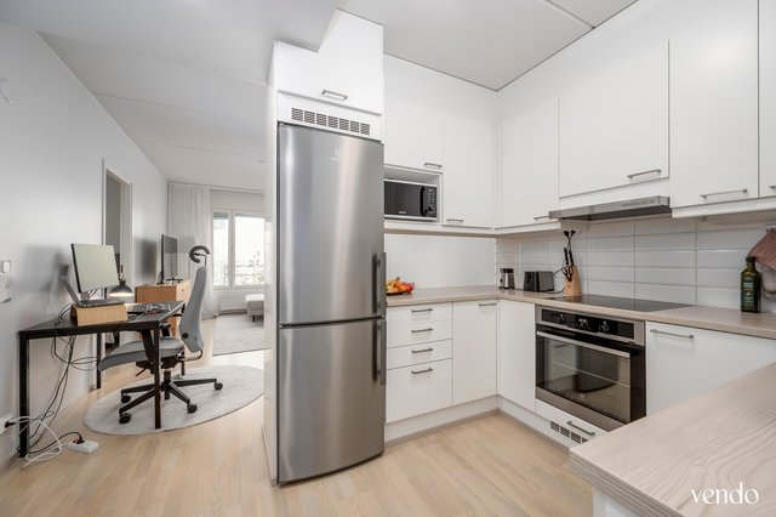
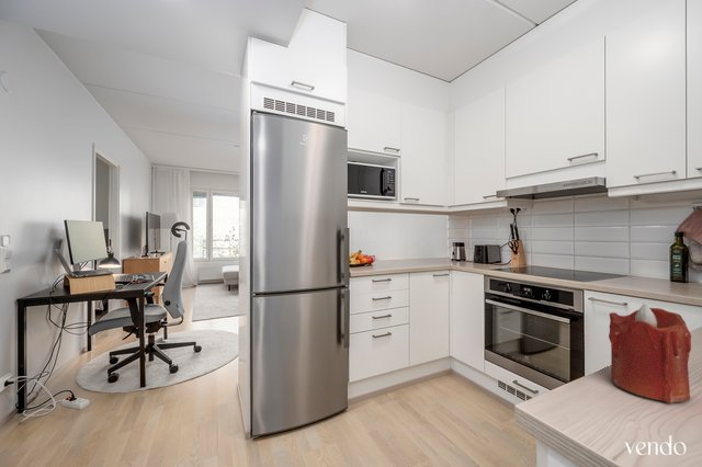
+ candle [608,303,692,405]
